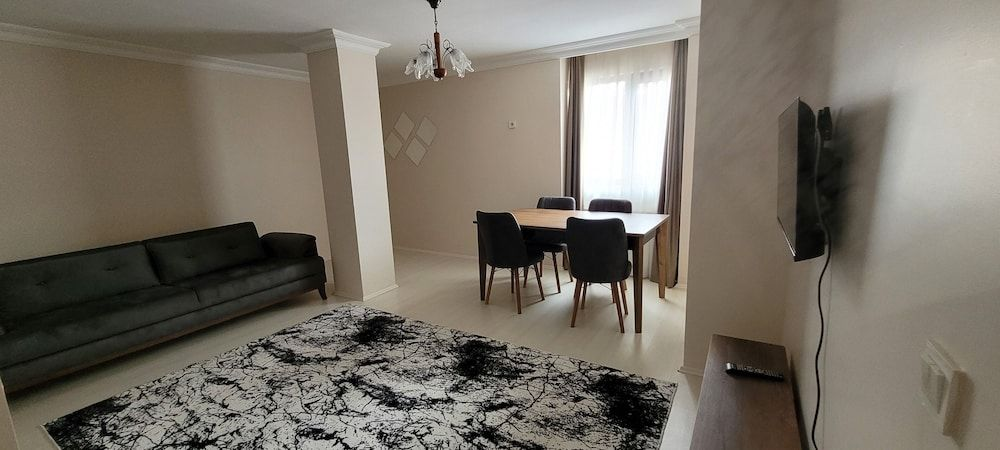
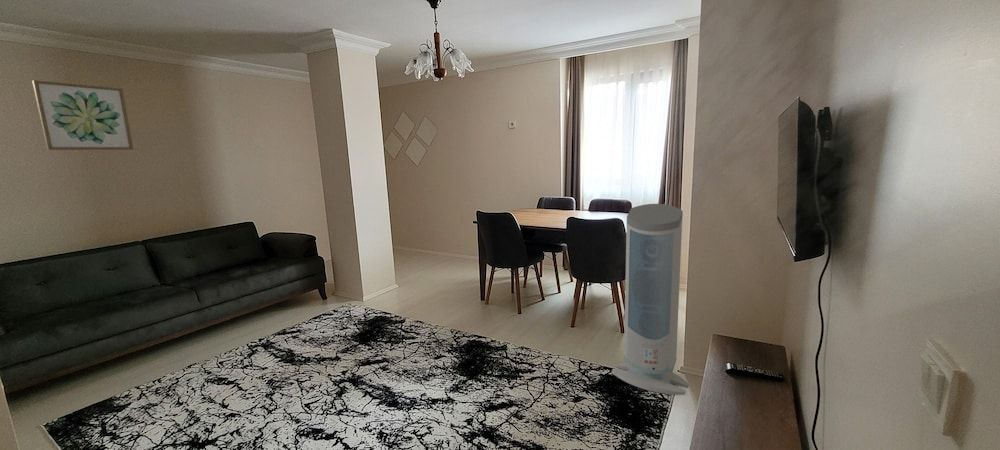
+ wall art [31,79,134,151]
+ air purifier [611,203,690,396]
